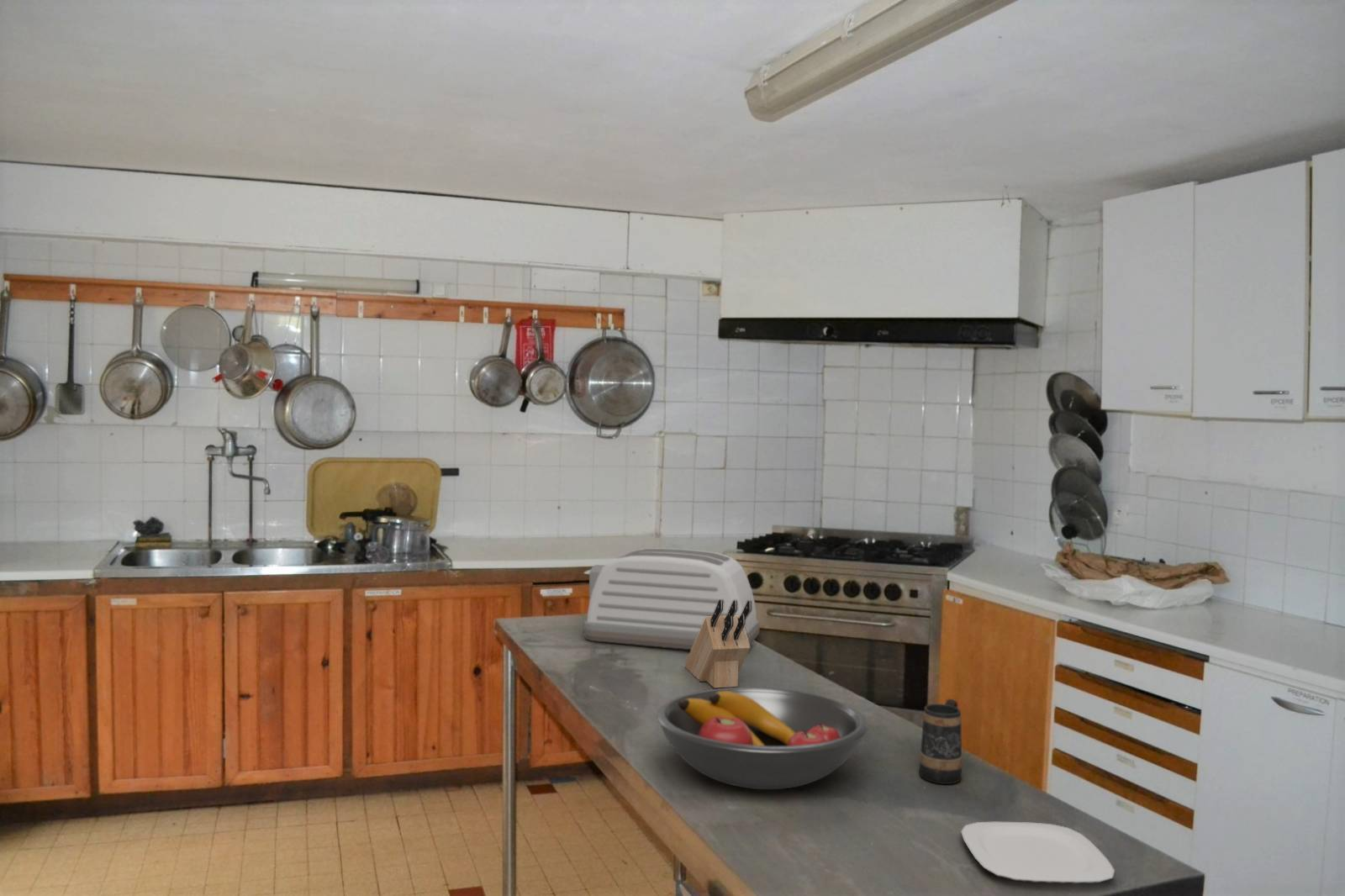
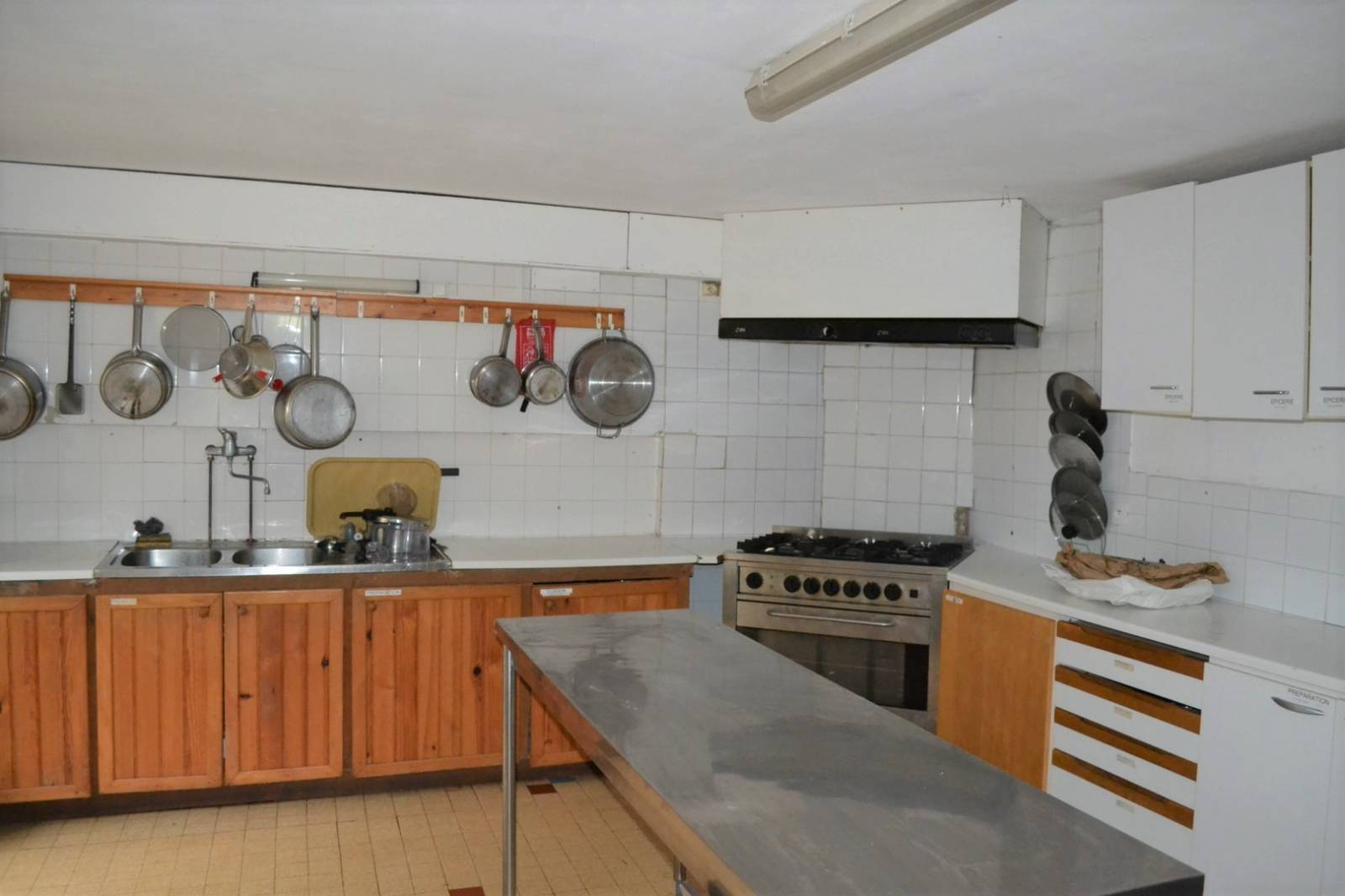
- mug [918,698,963,785]
- fruit bowl [656,687,869,790]
- knife block [684,599,752,689]
- toaster [583,548,761,651]
- plate [960,821,1116,884]
